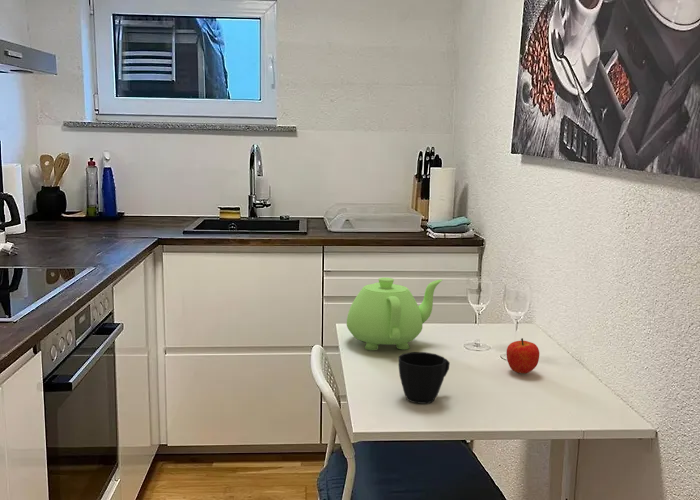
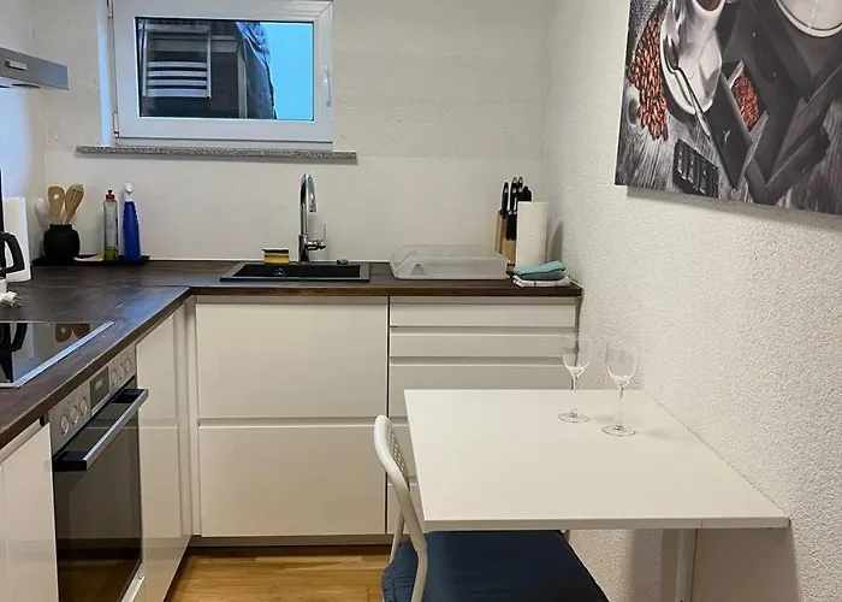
- cup [398,351,451,405]
- teapot [346,277,443,351]
- fruit [505,337,540,375]
